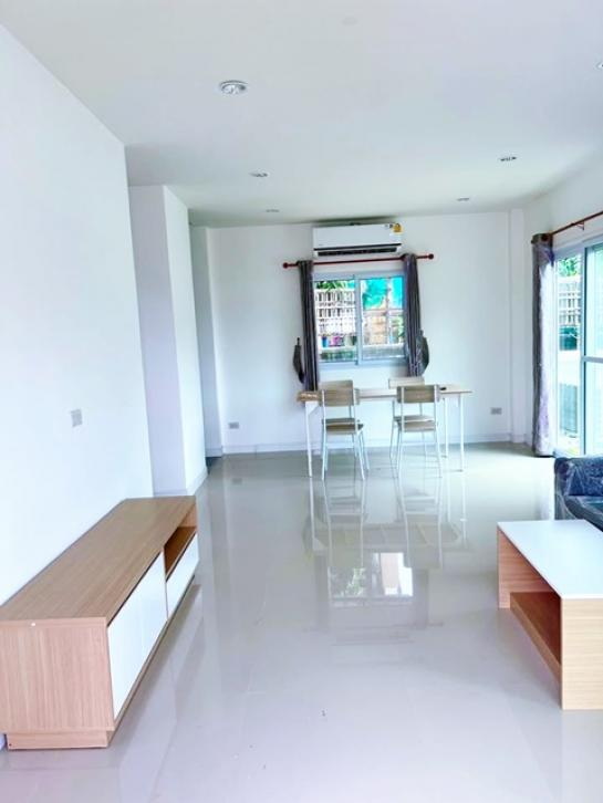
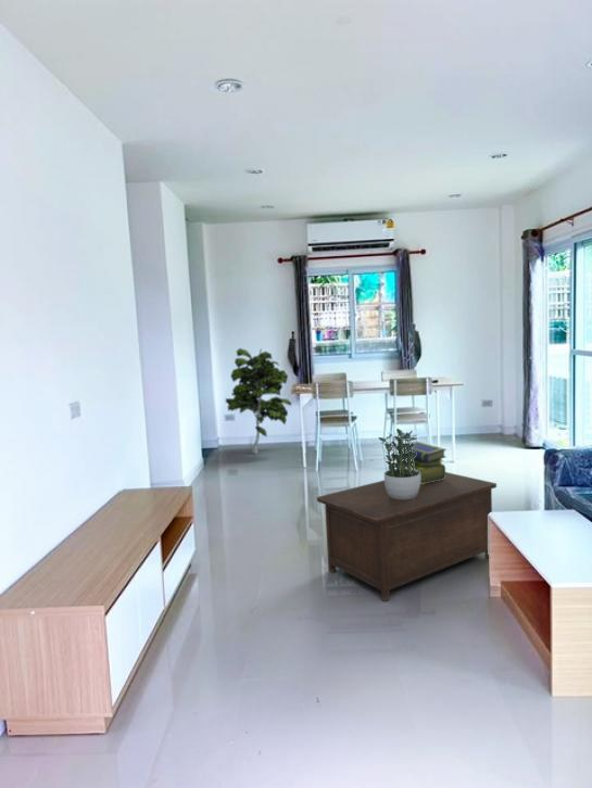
+ indoor plant [225,347,292,455]
+ stack of books [394,441,448,484]
+ cabinet [316,471,497,602]
+ potted plant [377,428,420,499]
